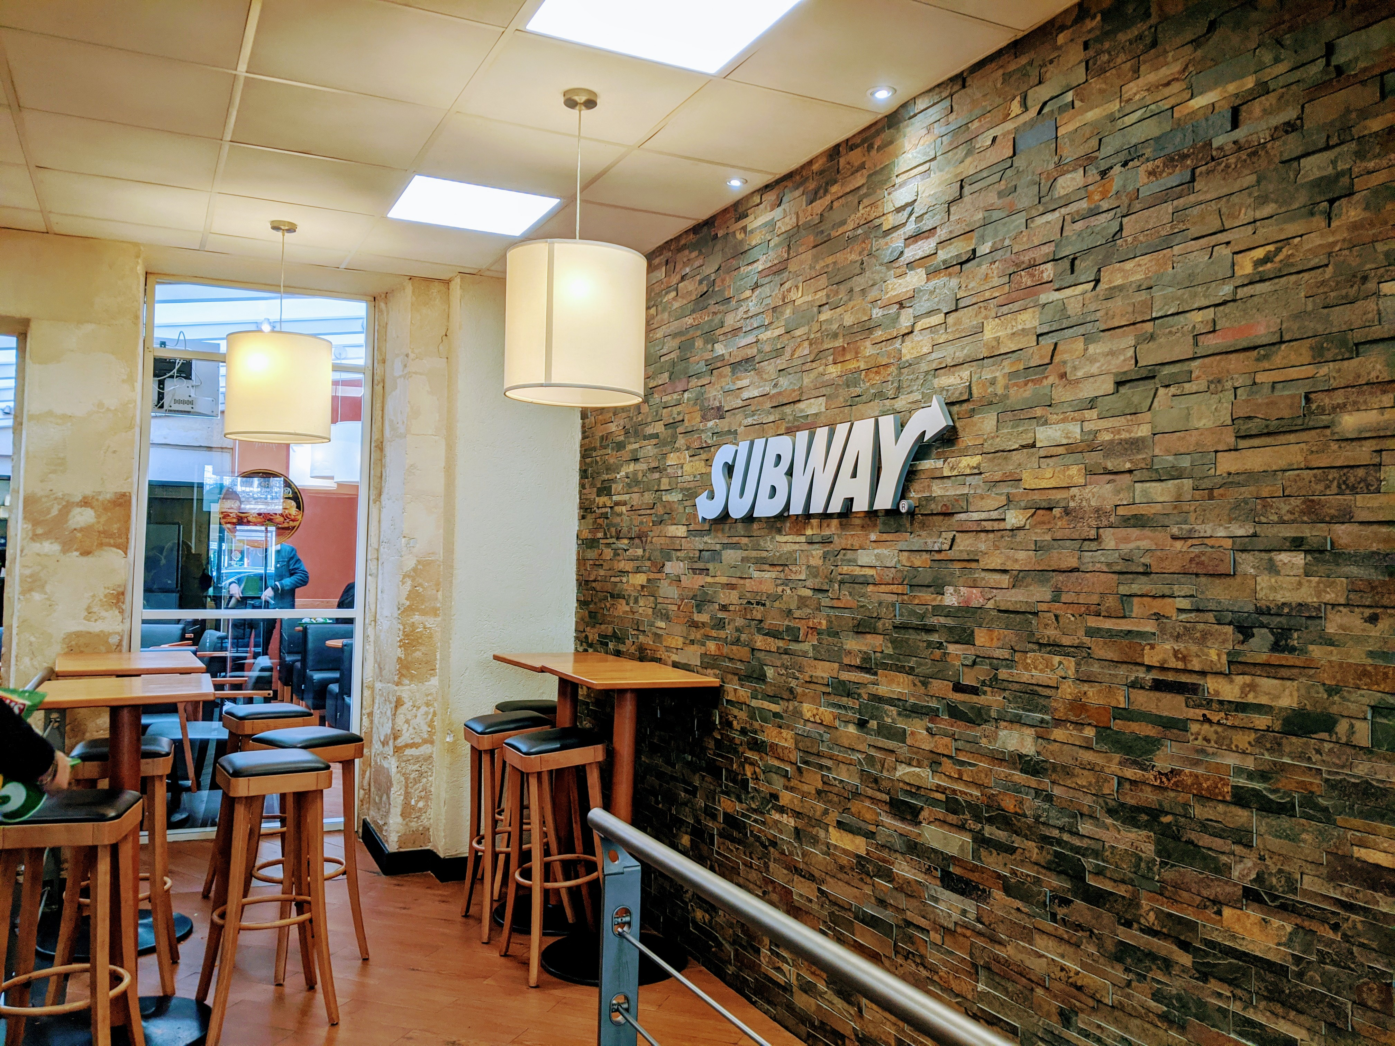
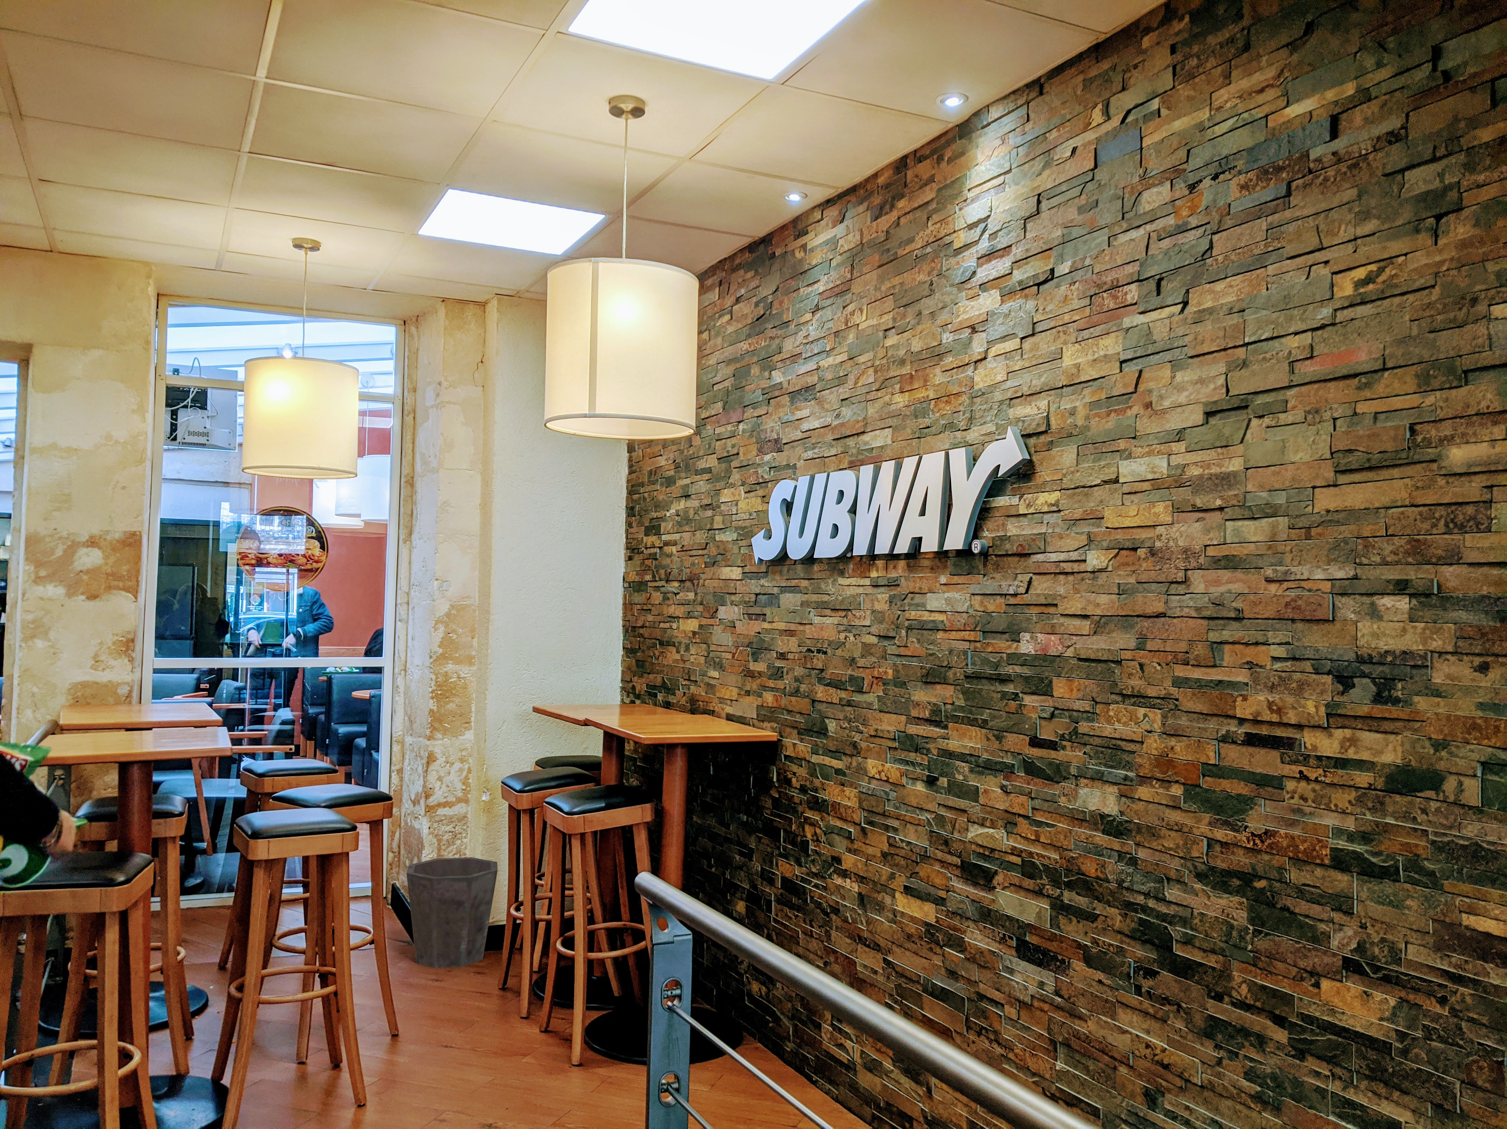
+ waste bin [406,856,498,969]
